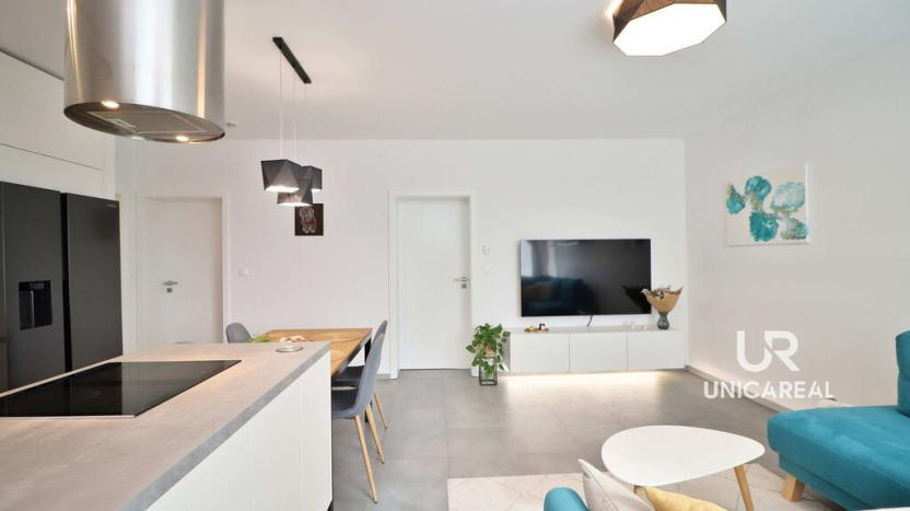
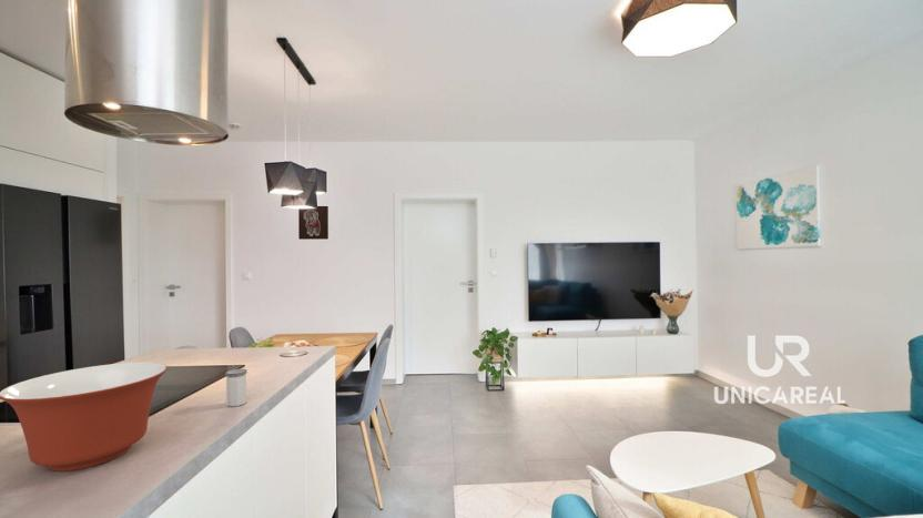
+ salt shaker [224,367,248,407]
+ mixing bowl [0,362,169,473]
